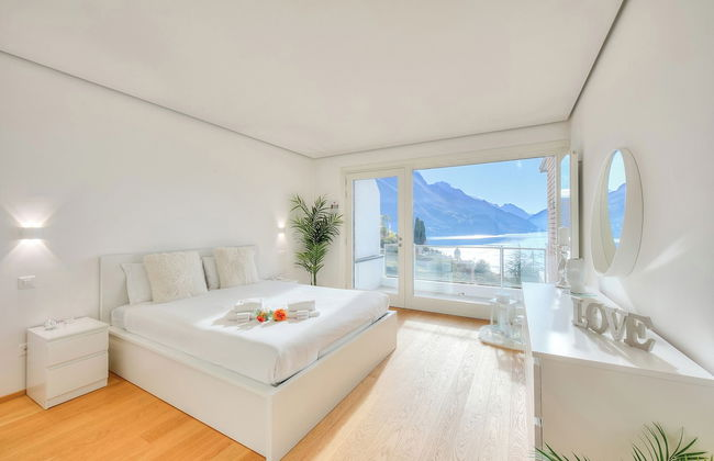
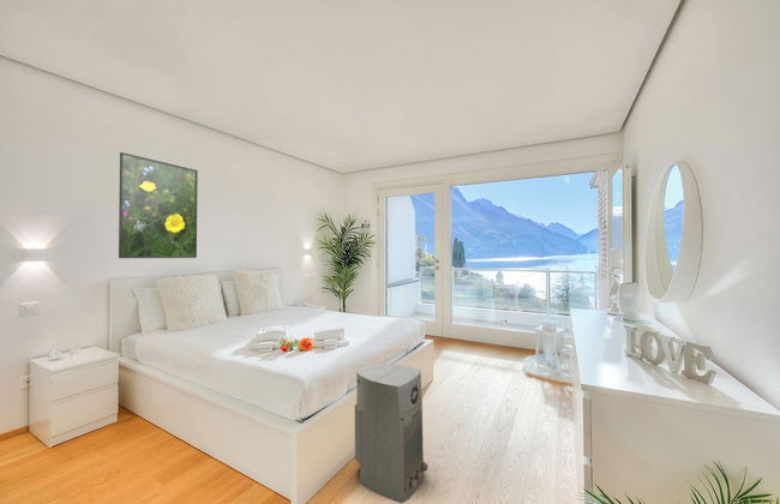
+ air purifier [354,362,430,504]
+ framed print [118,151,199,259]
